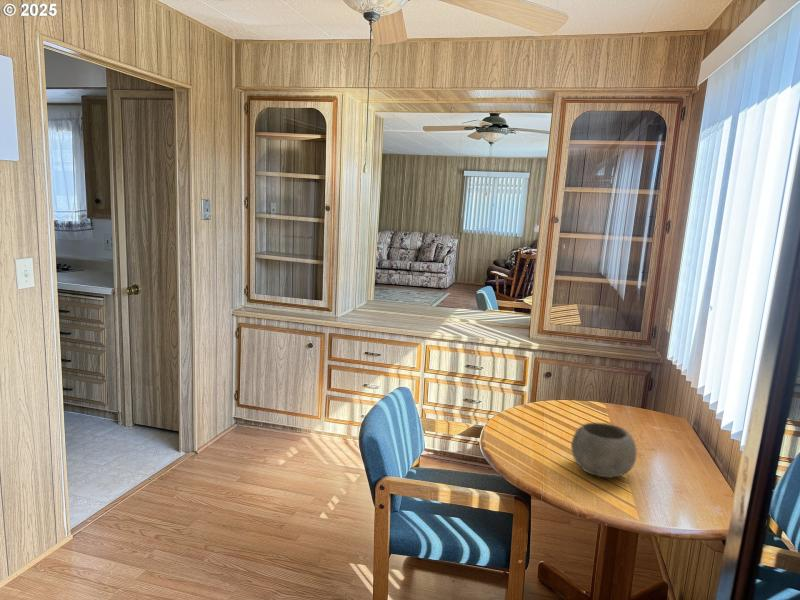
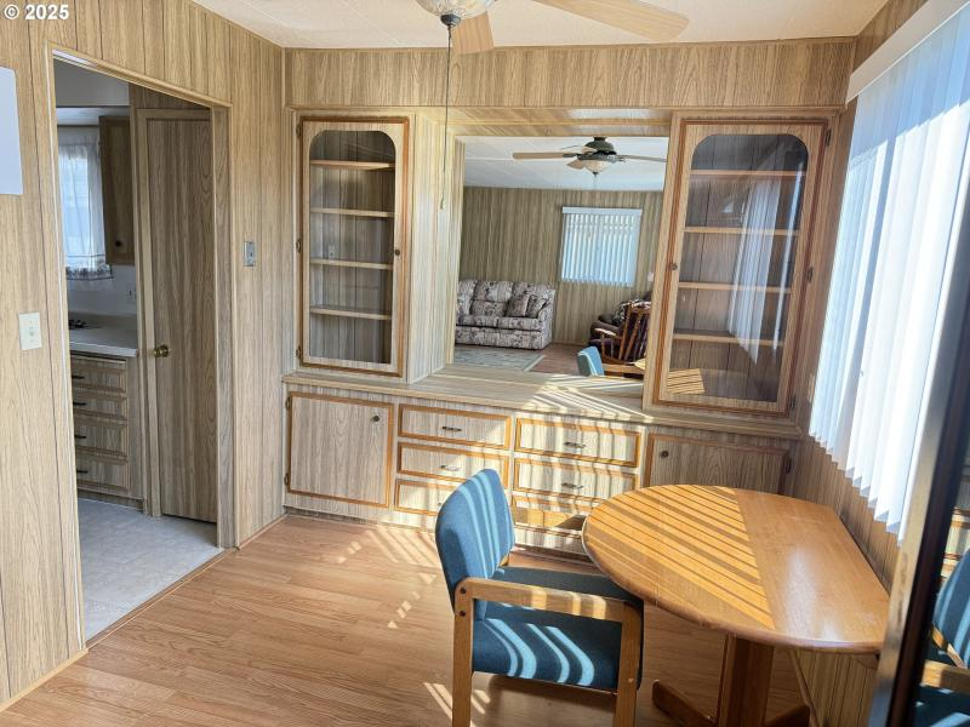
- bowl [570,422,638,479]
